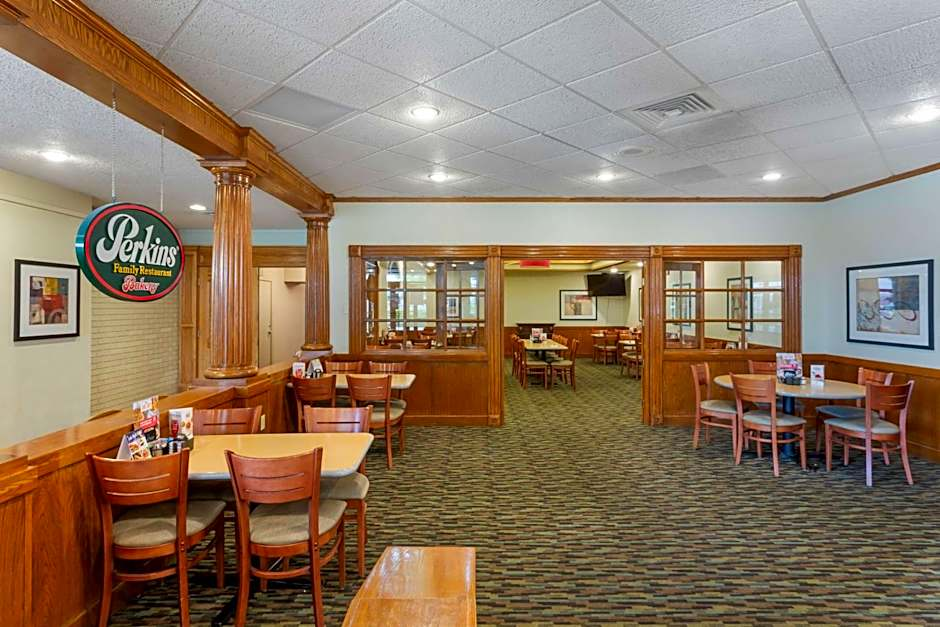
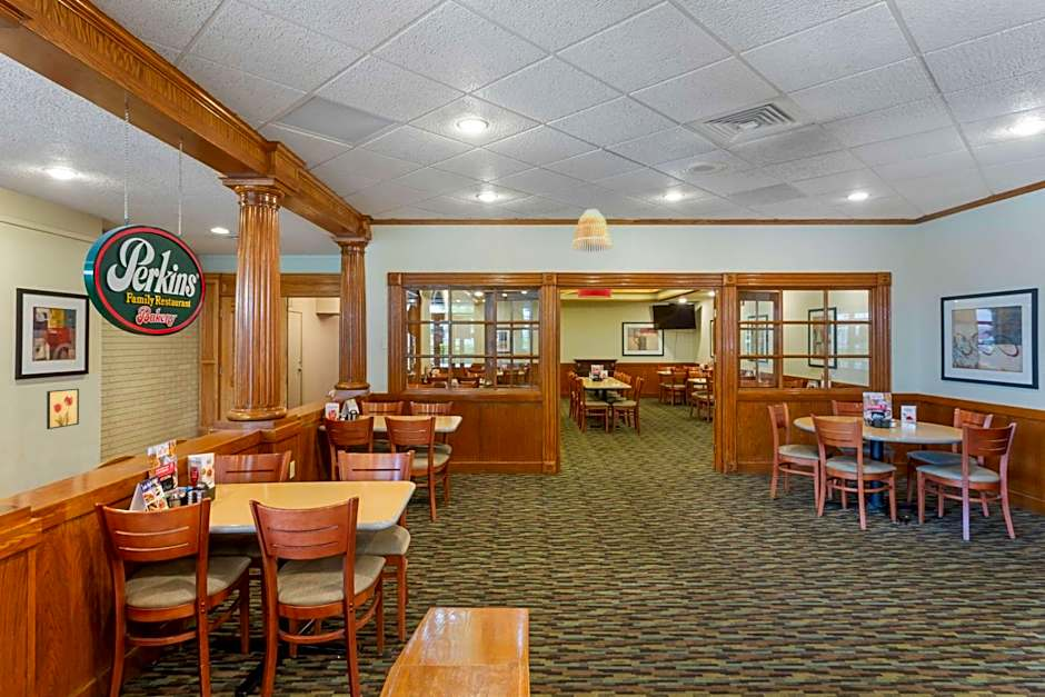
+ lamp shade [570,208,614,252]
+ wall art [46,388,80,430]
